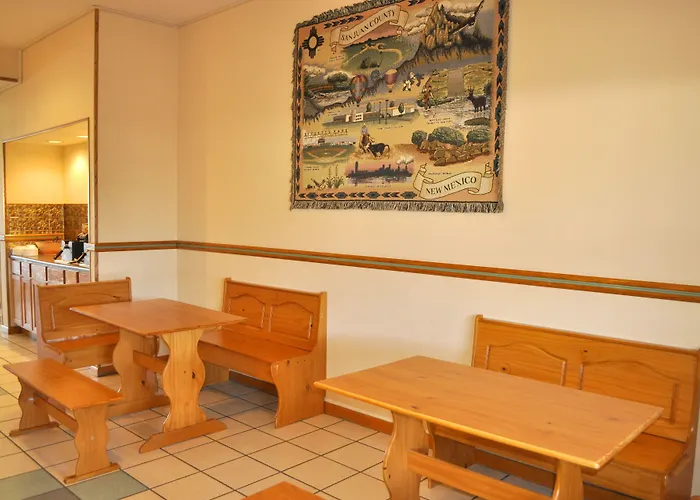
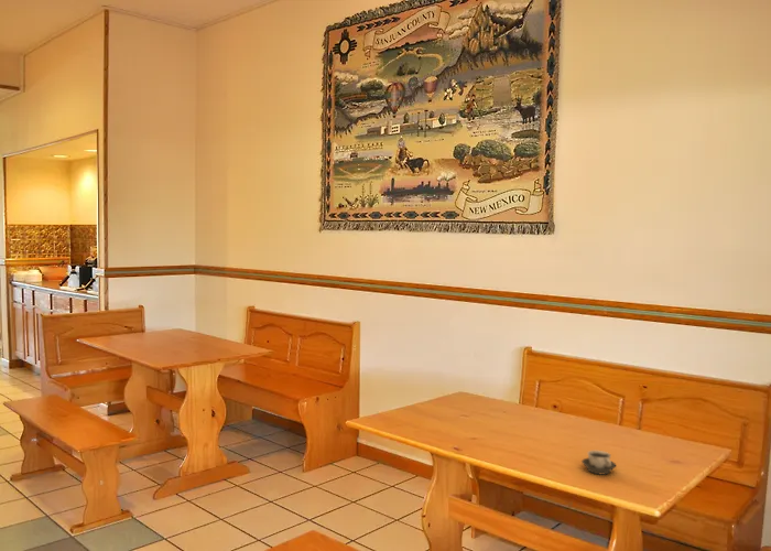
+ cup [580,450,618,476]
